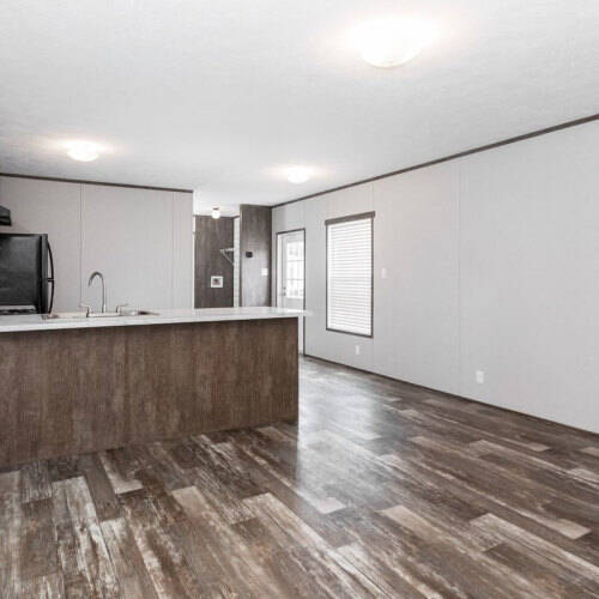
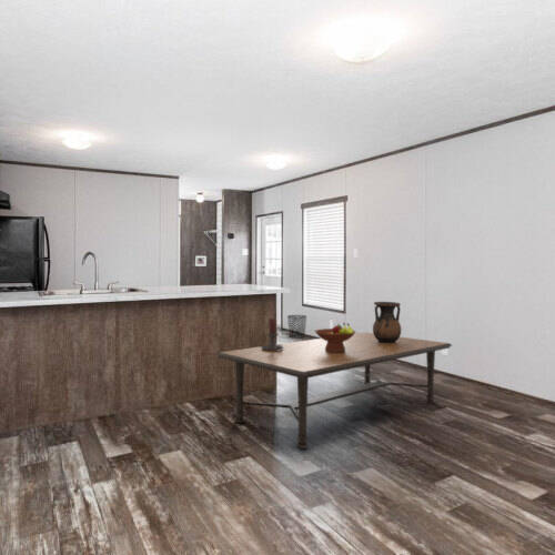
+ dining table [216,332,453,450]
+ vase [372,301,402,343]
+ waste bin [286,314,307,339]
+ candle holder [261,317,284,351]
+ fruit bowl [314,322,356,352]
